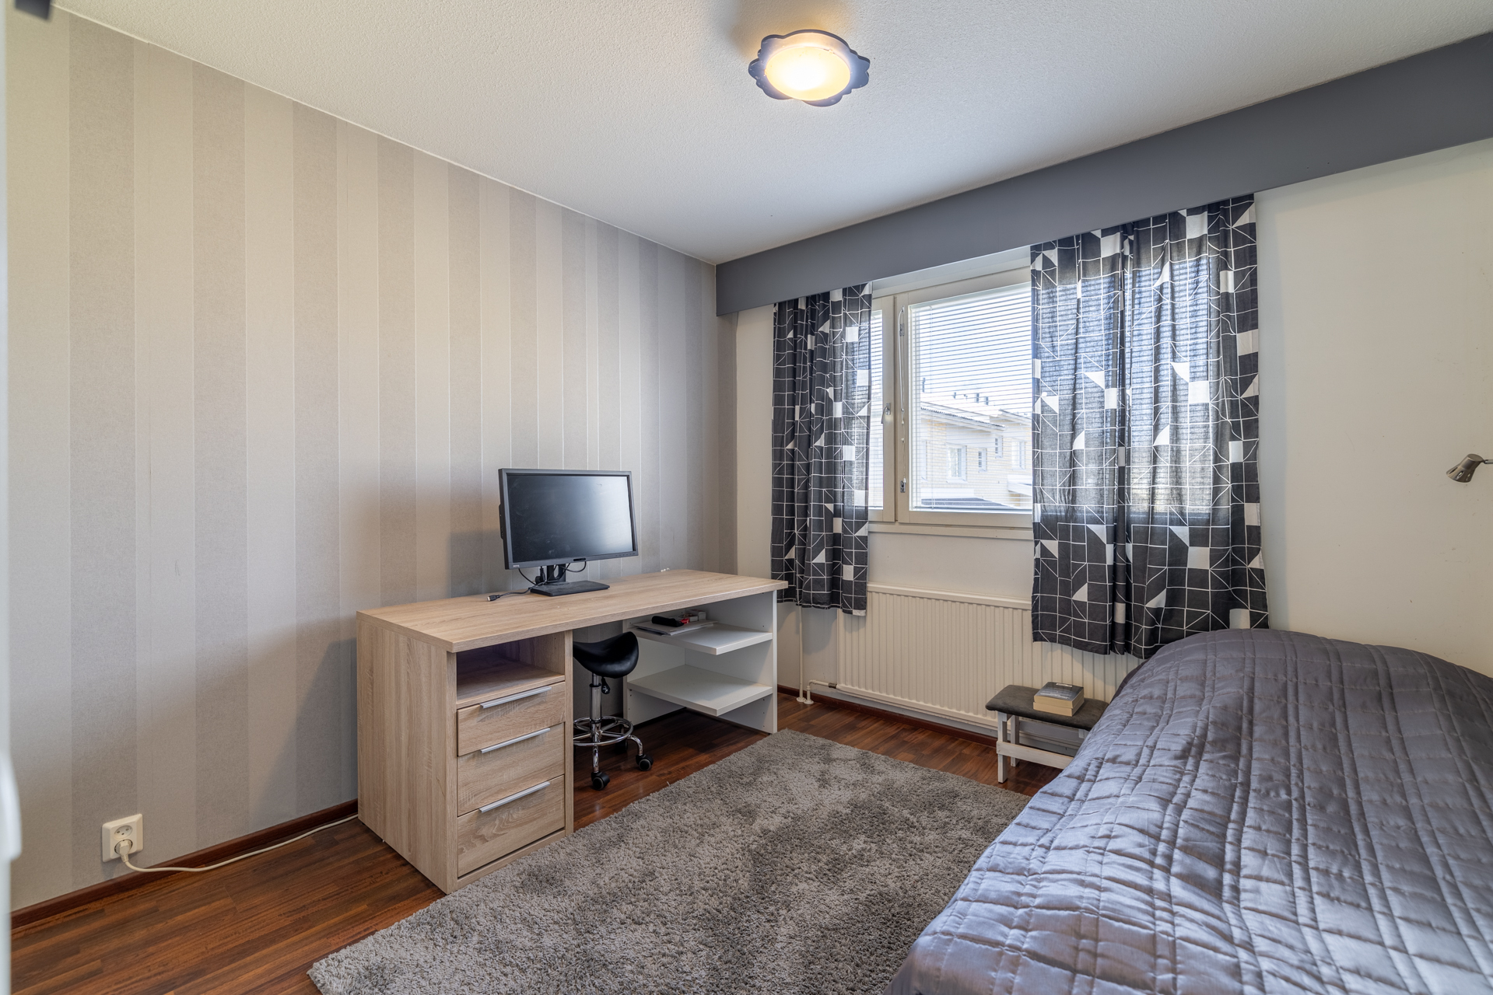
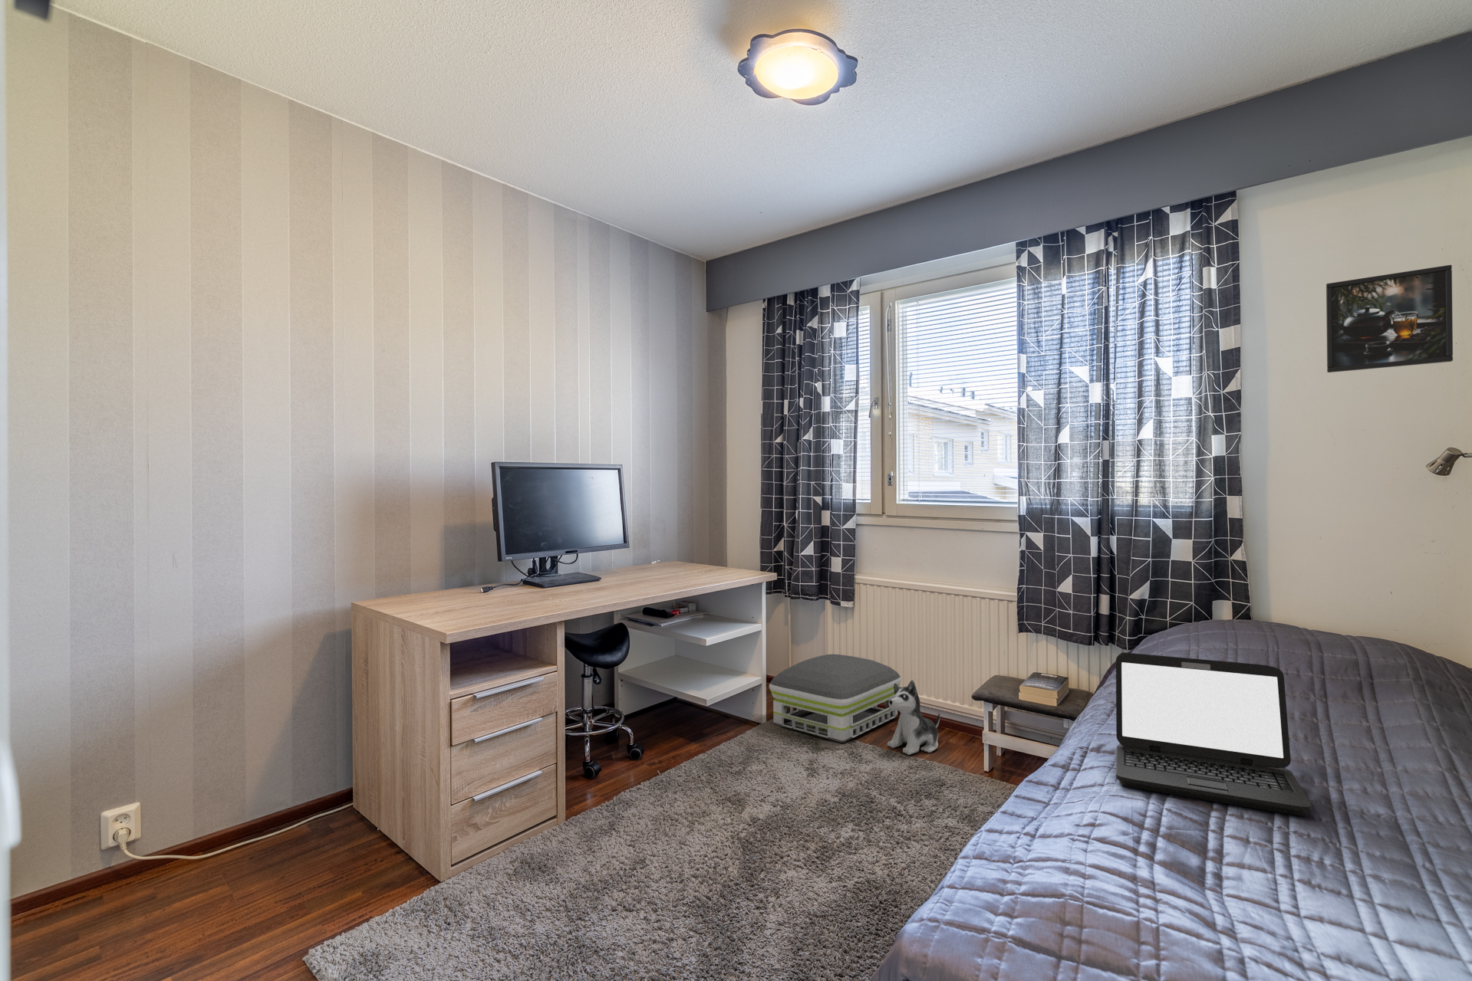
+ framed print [1325,264,1453,373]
+ laptop [1115,651,1312,817]
+ air purifier [769,654,902,743]
+ plush toy [887,679,941,755]
